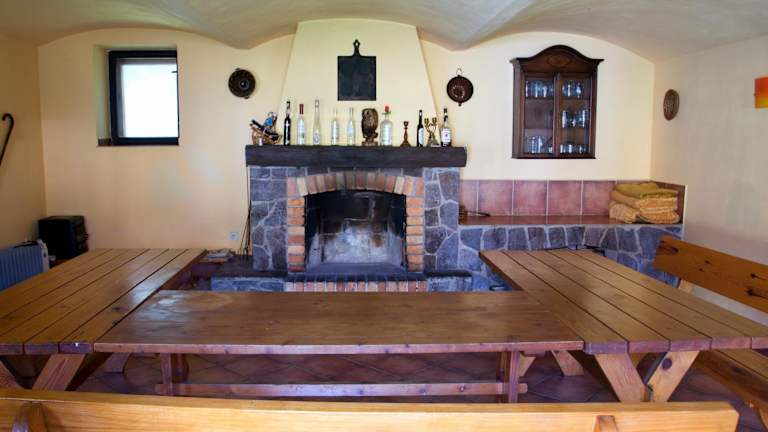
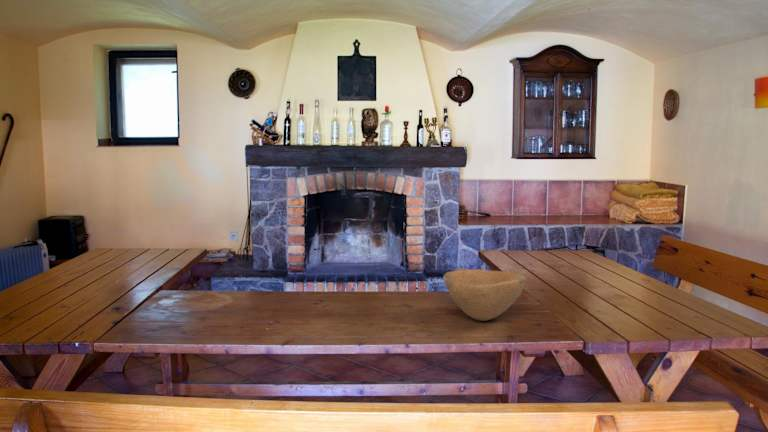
+ bowl [442,268,527,322]
